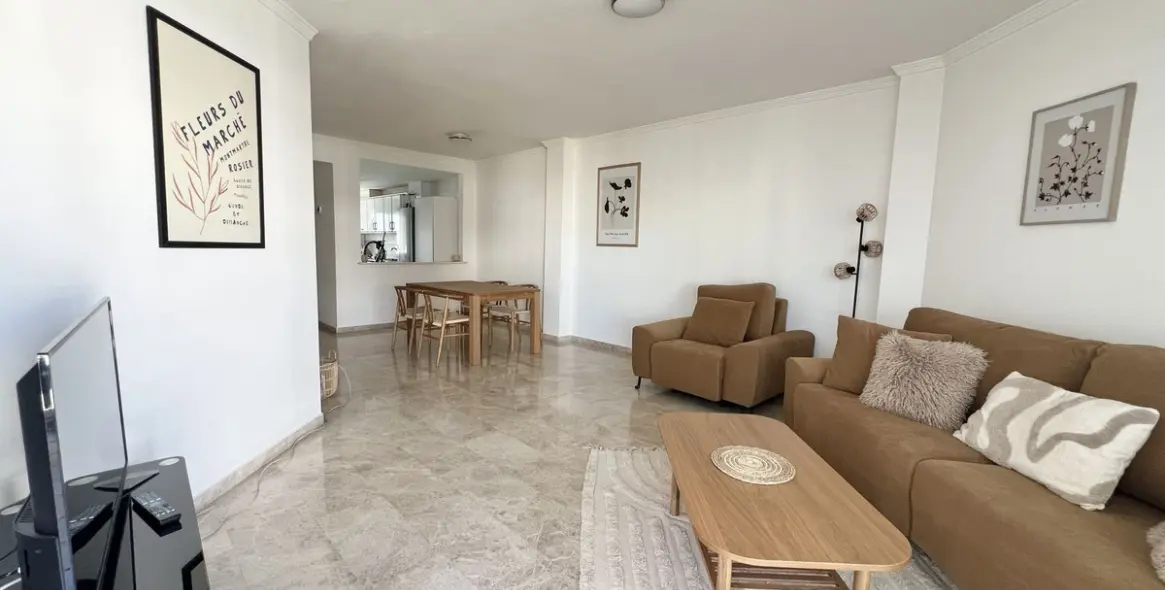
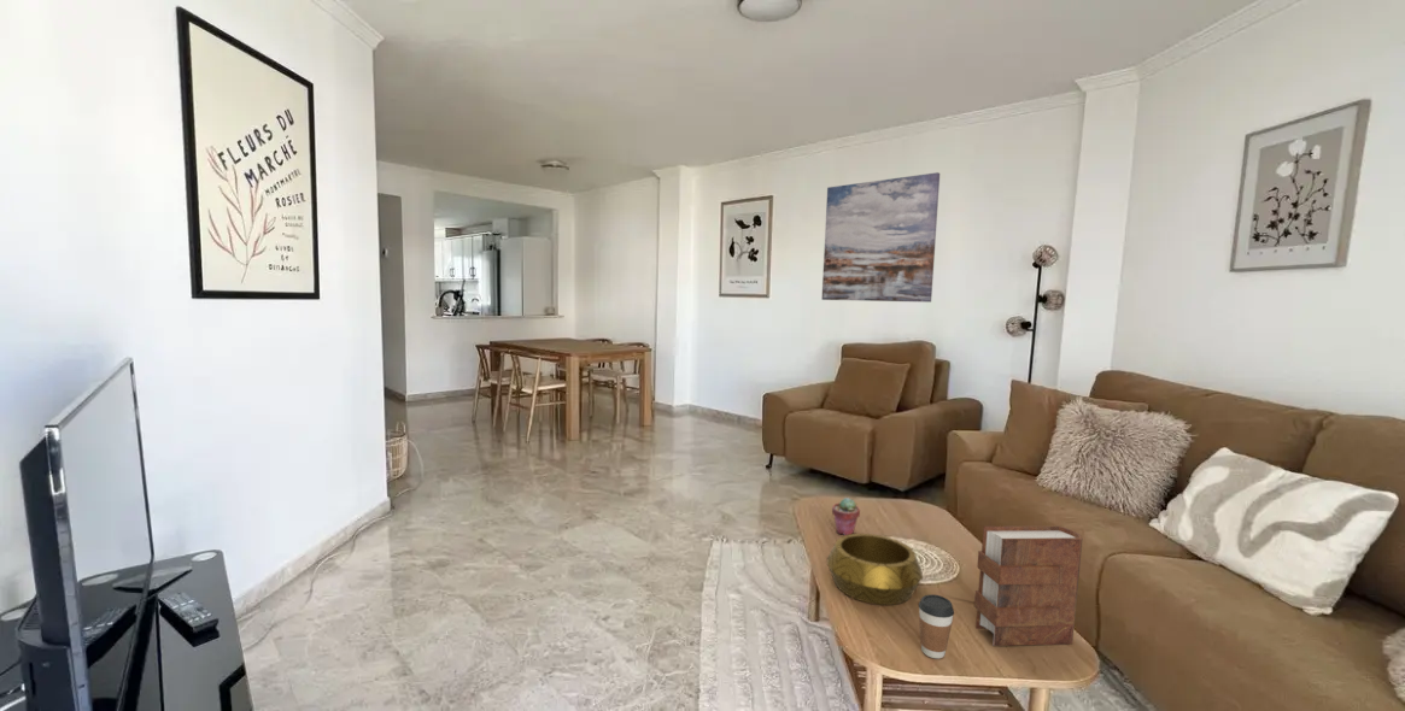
+ book [973,525,1083,647]
+ decorative bowl [826,533,924,606]
+ coffee cup [918,594,955,659]
+ potted succulent [831,496,861,536]
+ wall art [821,171,941,304]
